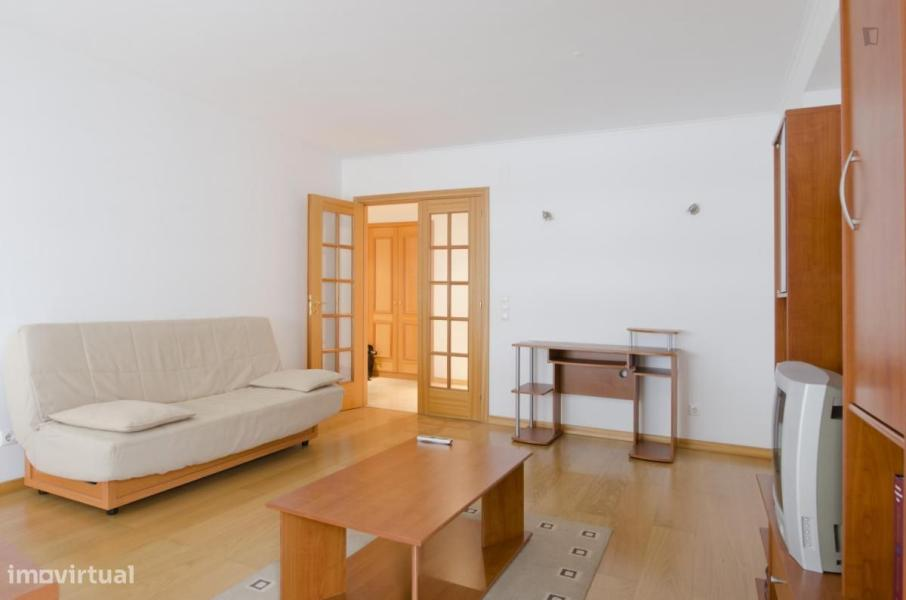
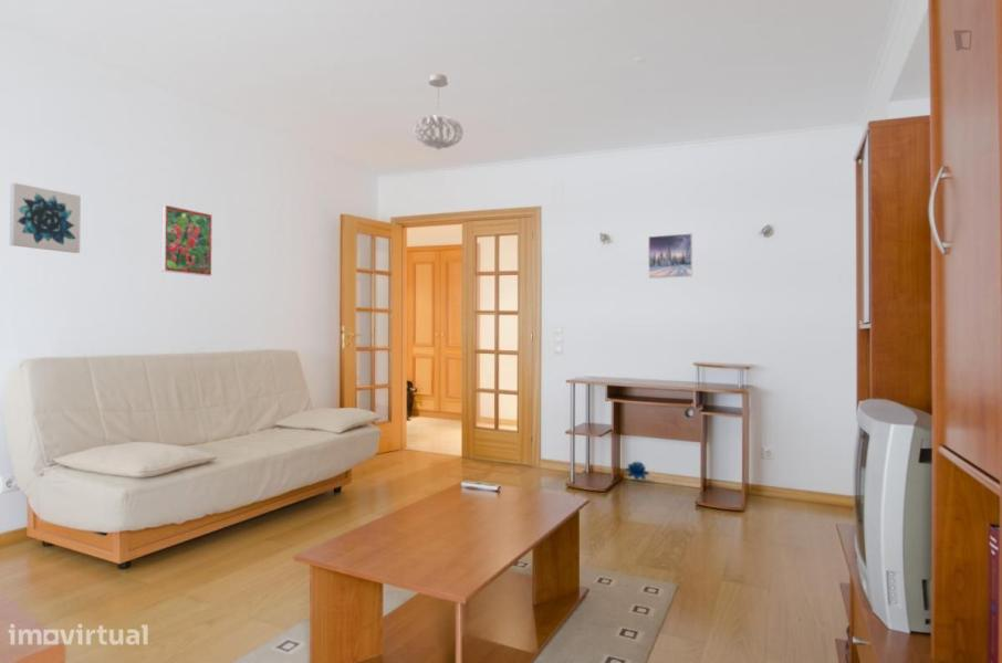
+ wall art [9,182,82,254]
+ pendant light [413,73,465,151]
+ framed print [647,232,693,280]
+ plush toy [624,461,650,482]
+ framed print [160,203,213,277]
